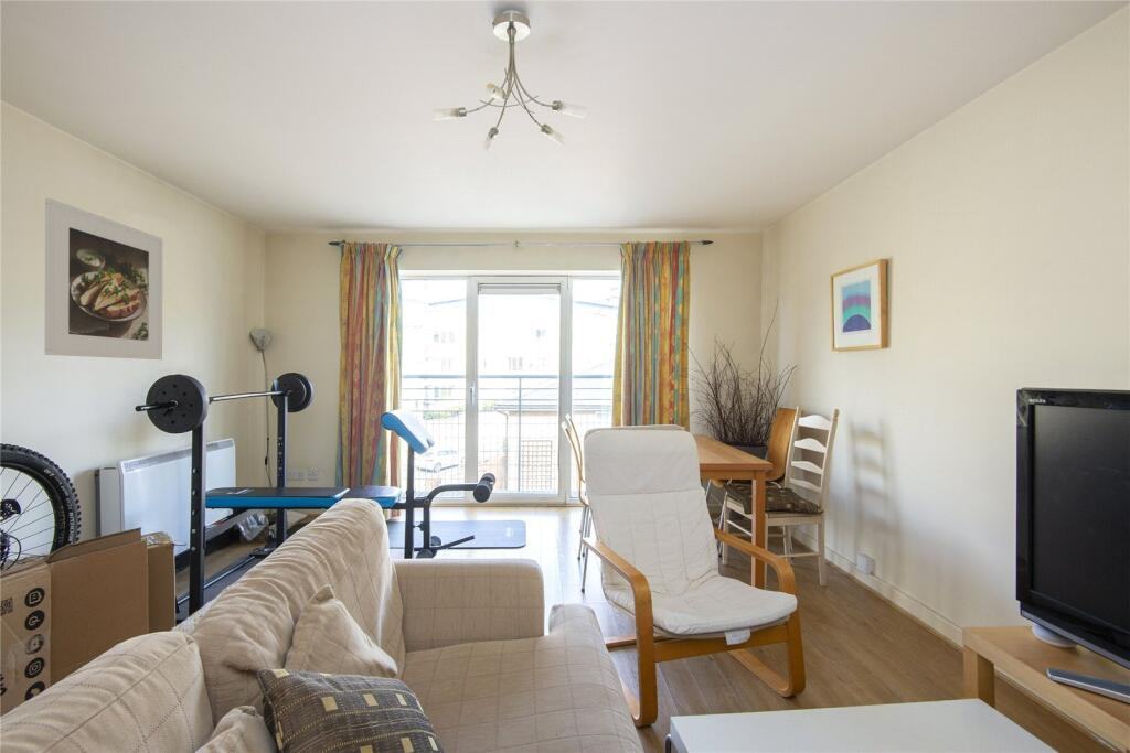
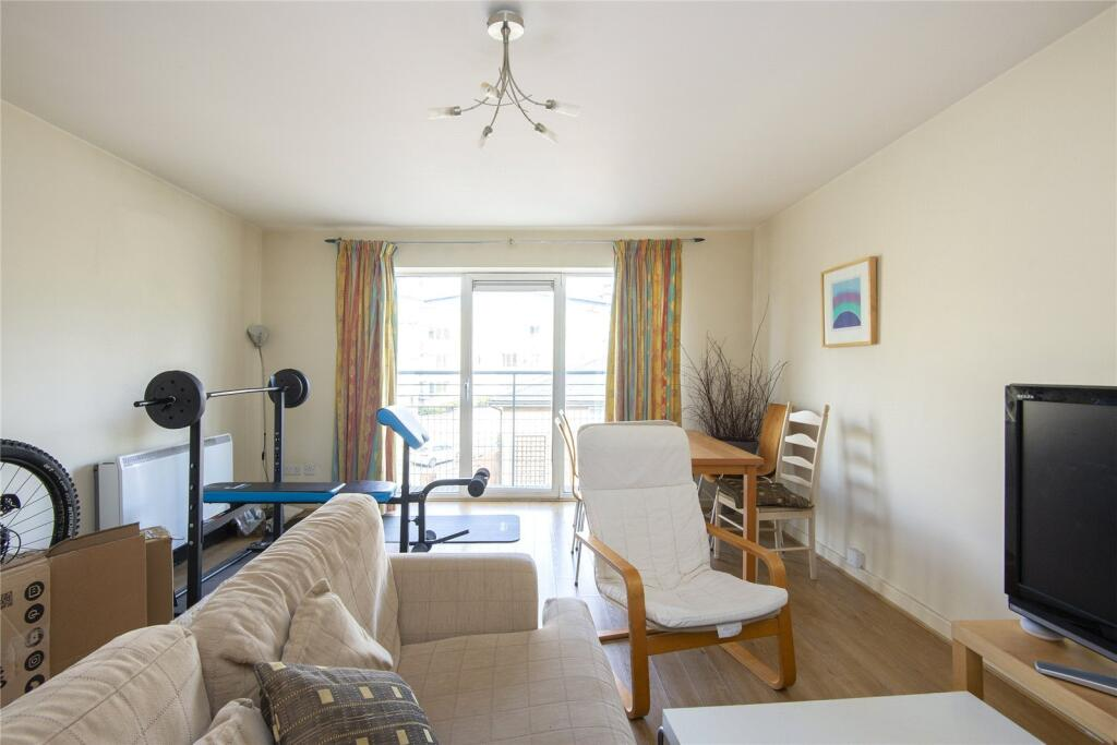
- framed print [44,197,163,361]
